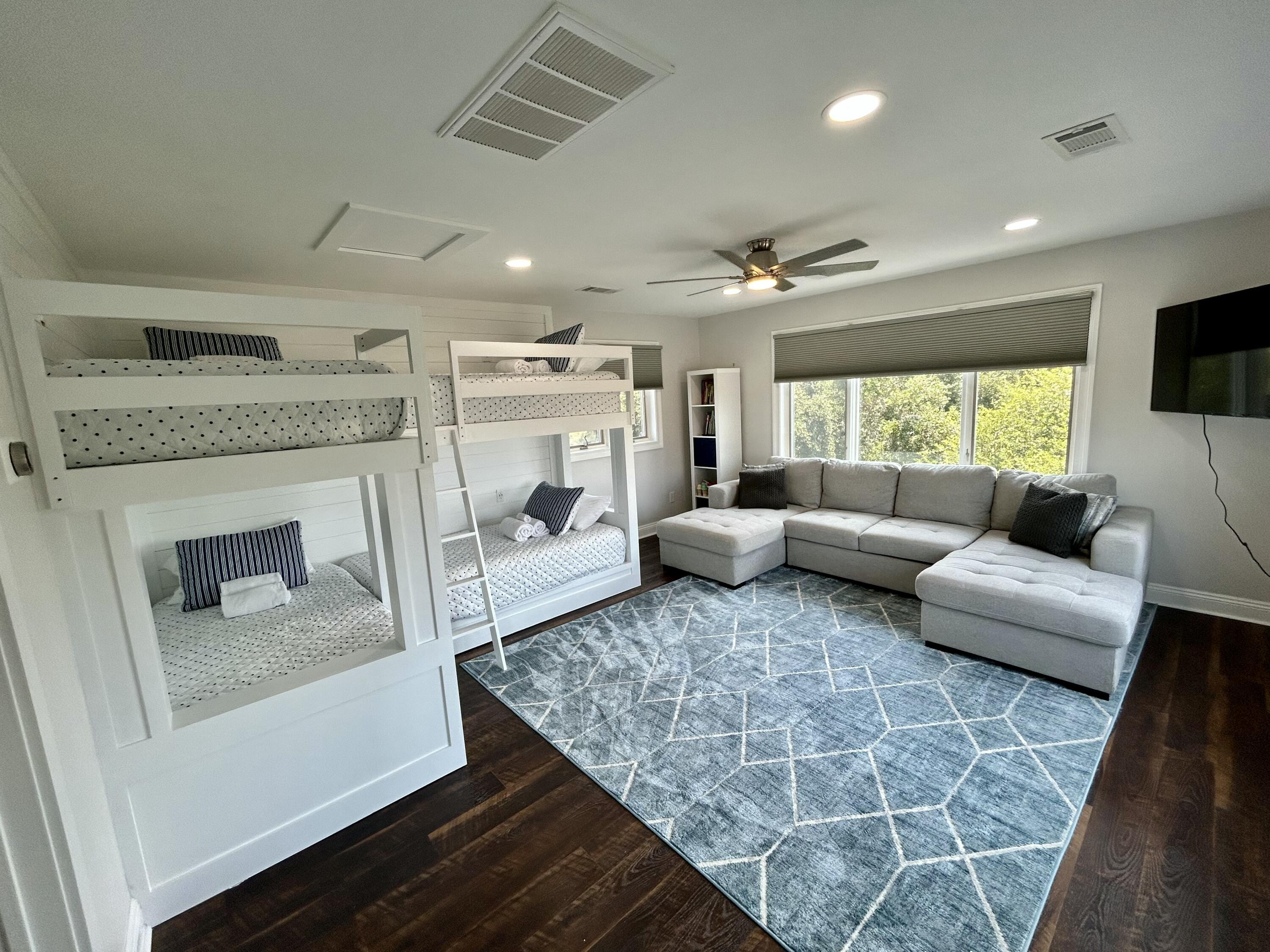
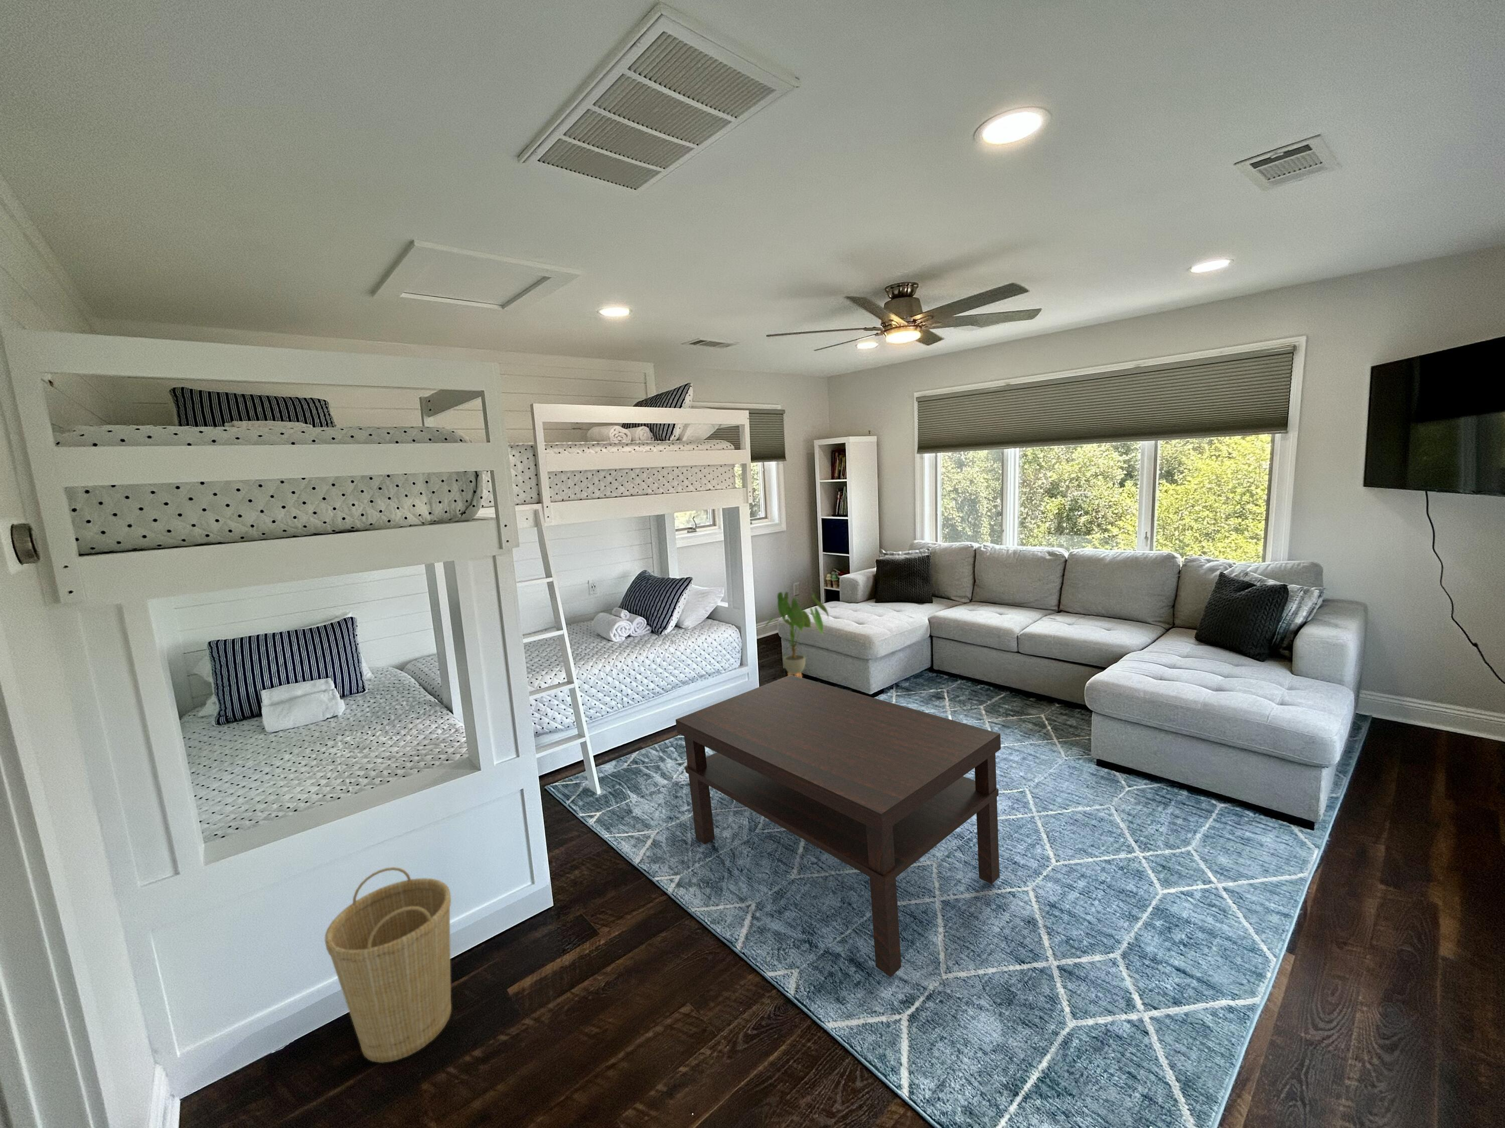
+ coffee table [675,675,1001,978]
+ basket [325,867,451,1063]
+ house plant [762,591,830,678]
